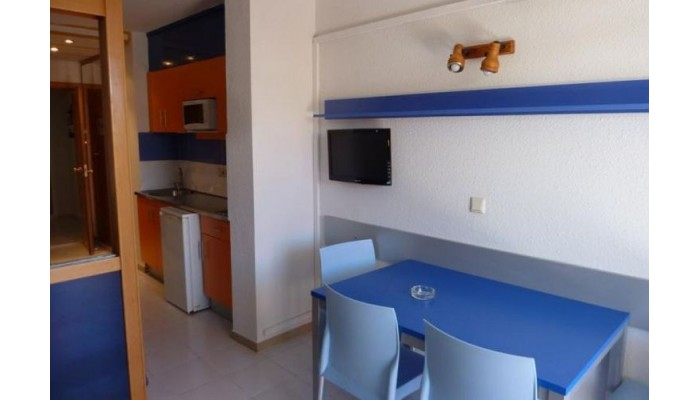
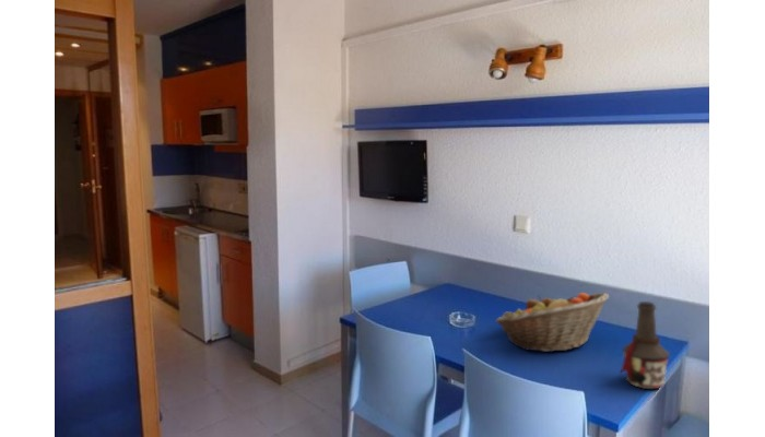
+ bottle [619,300,671,390]
+ fruit basket [495,292,610,353]
